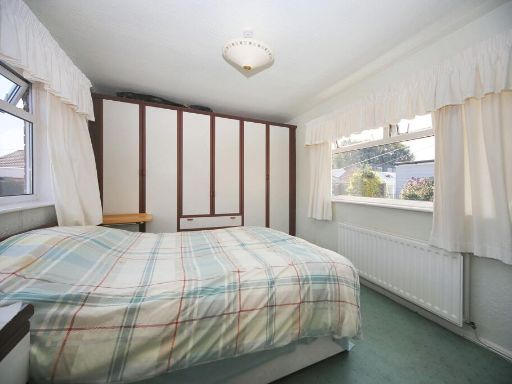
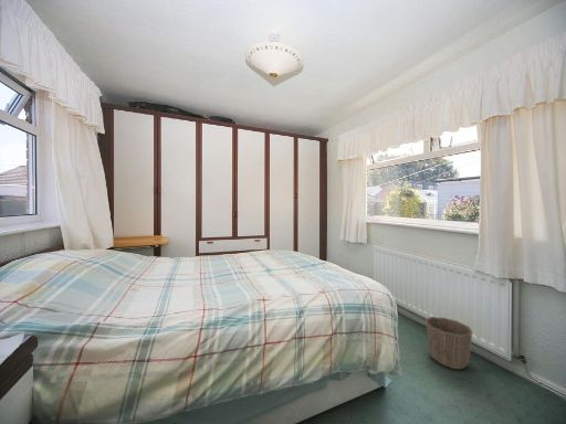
+ waste basket [424,316,473,370]
